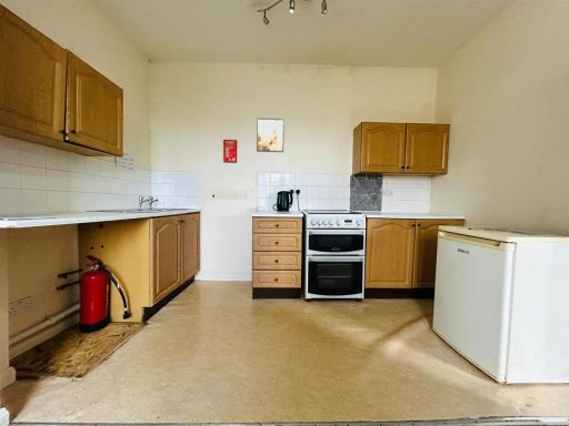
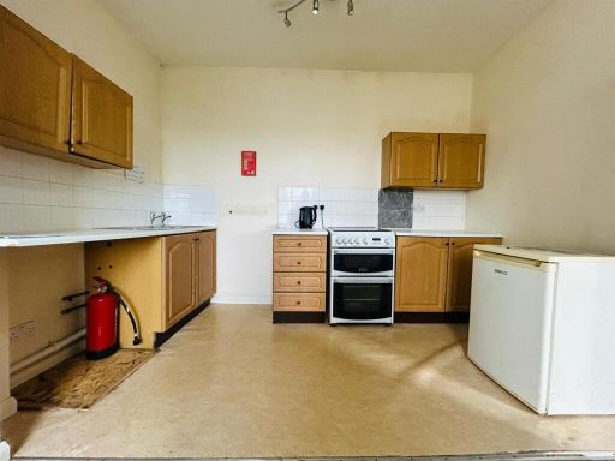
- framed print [256,116,286,153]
